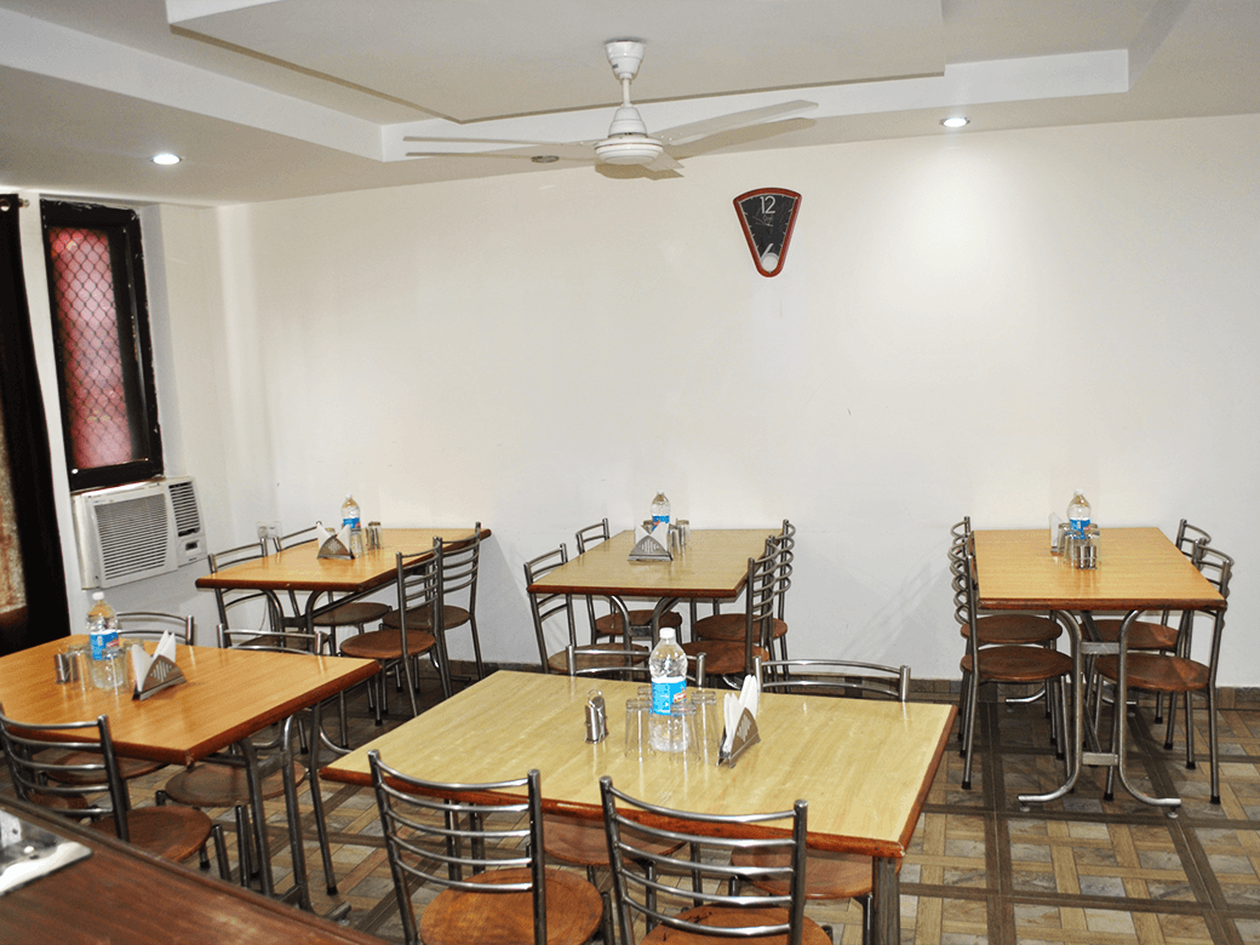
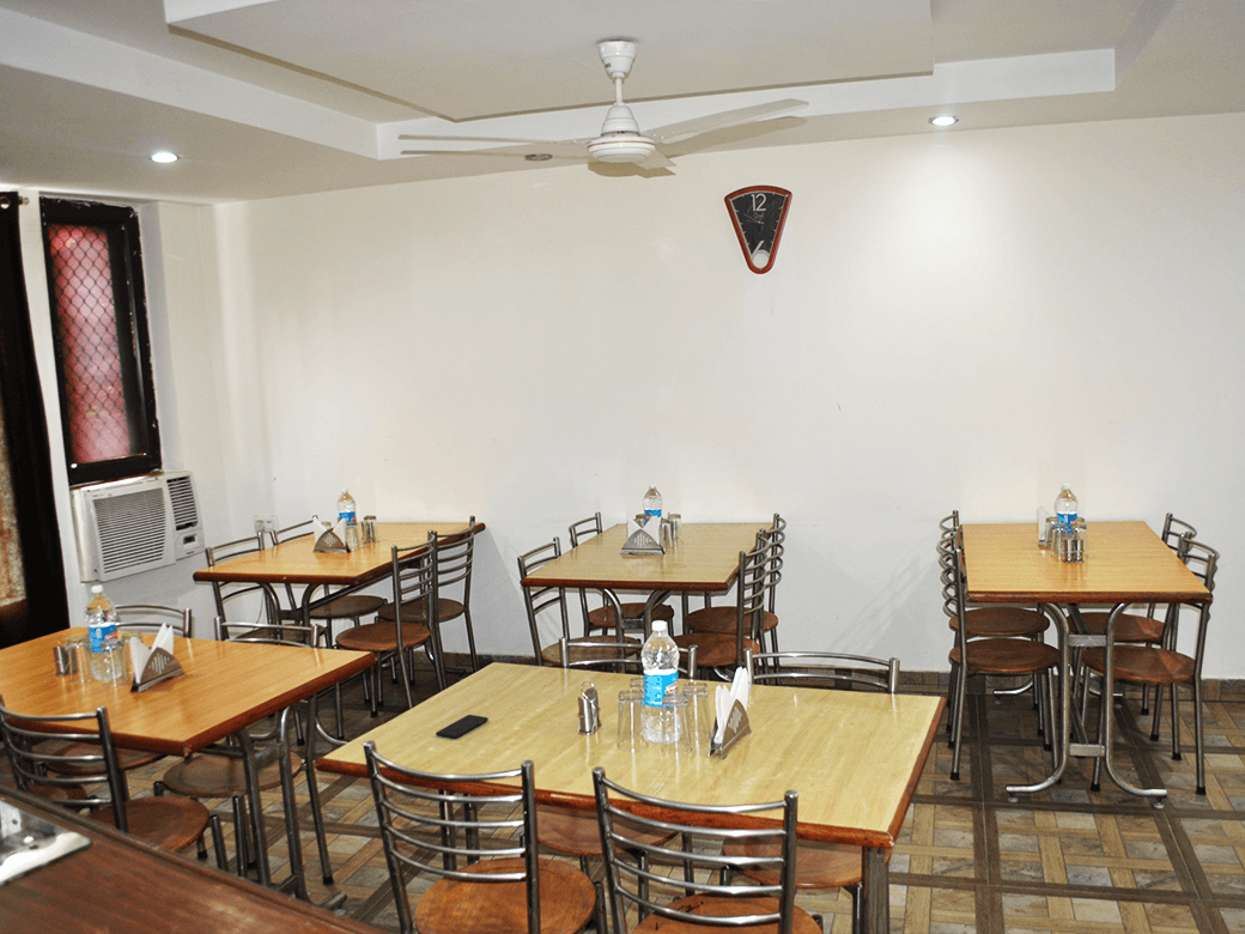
+ smartphone [435,714,490,740]
